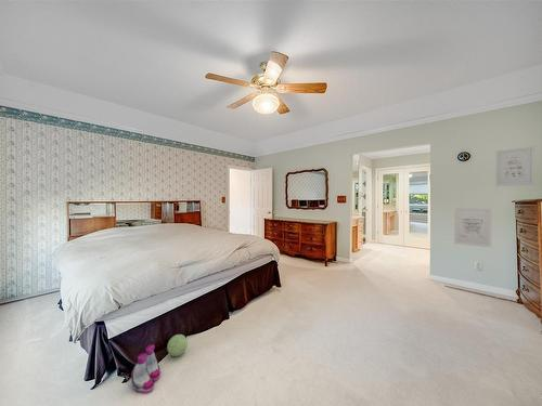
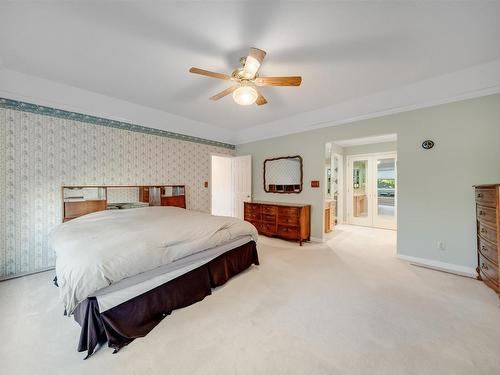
- plush toy [166,333,189,357]
- boots [130,343,162,394]
- wall art [494,145,535,187]
- wall art [453,207,492,248]
